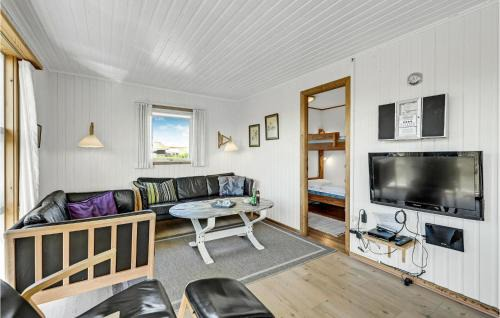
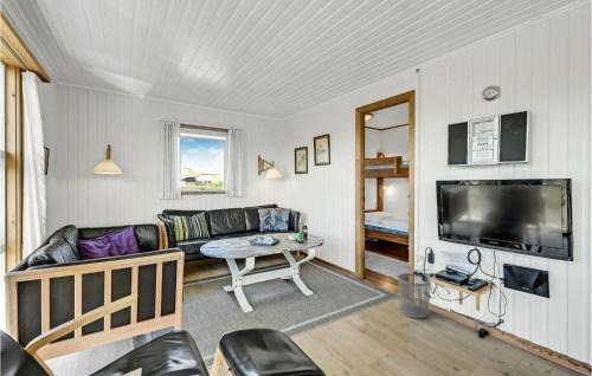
+ waste bin [397,272,431,319]
